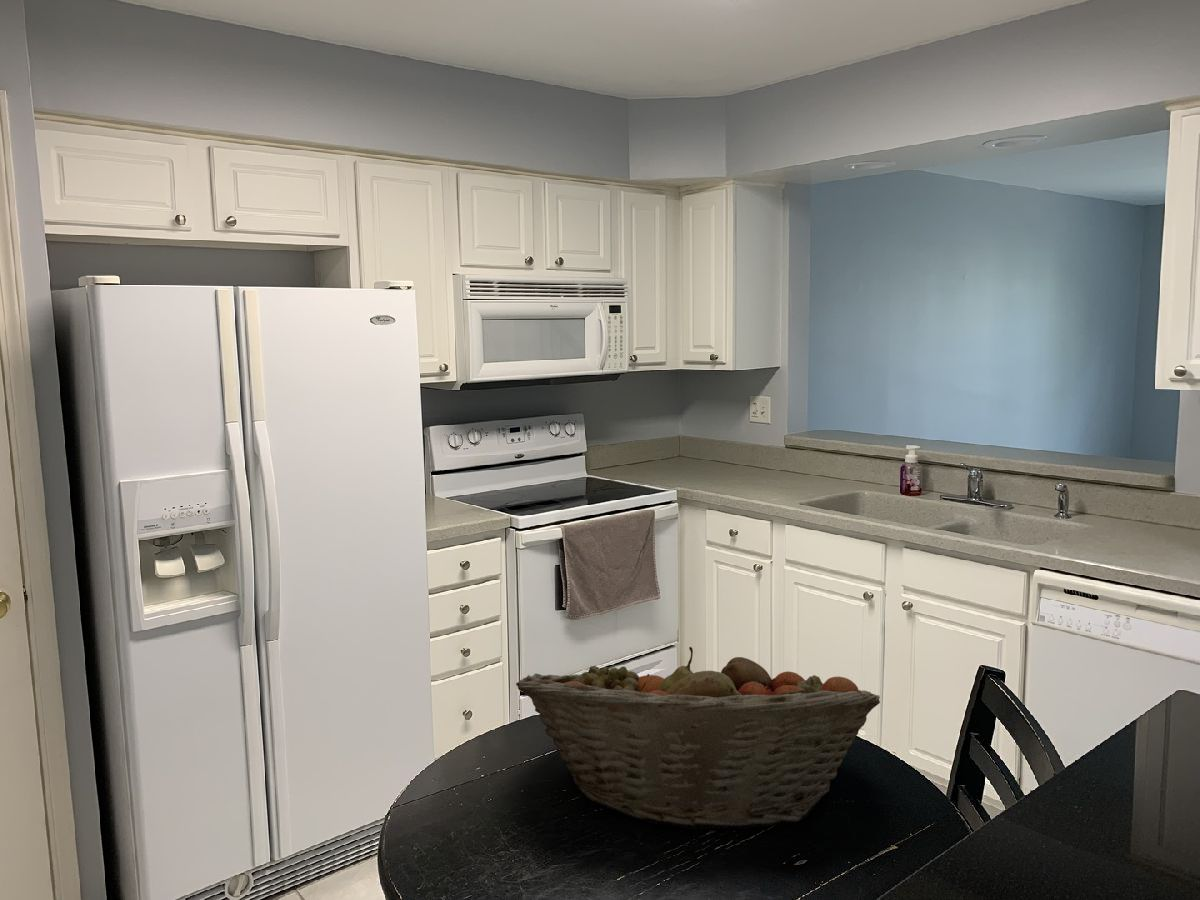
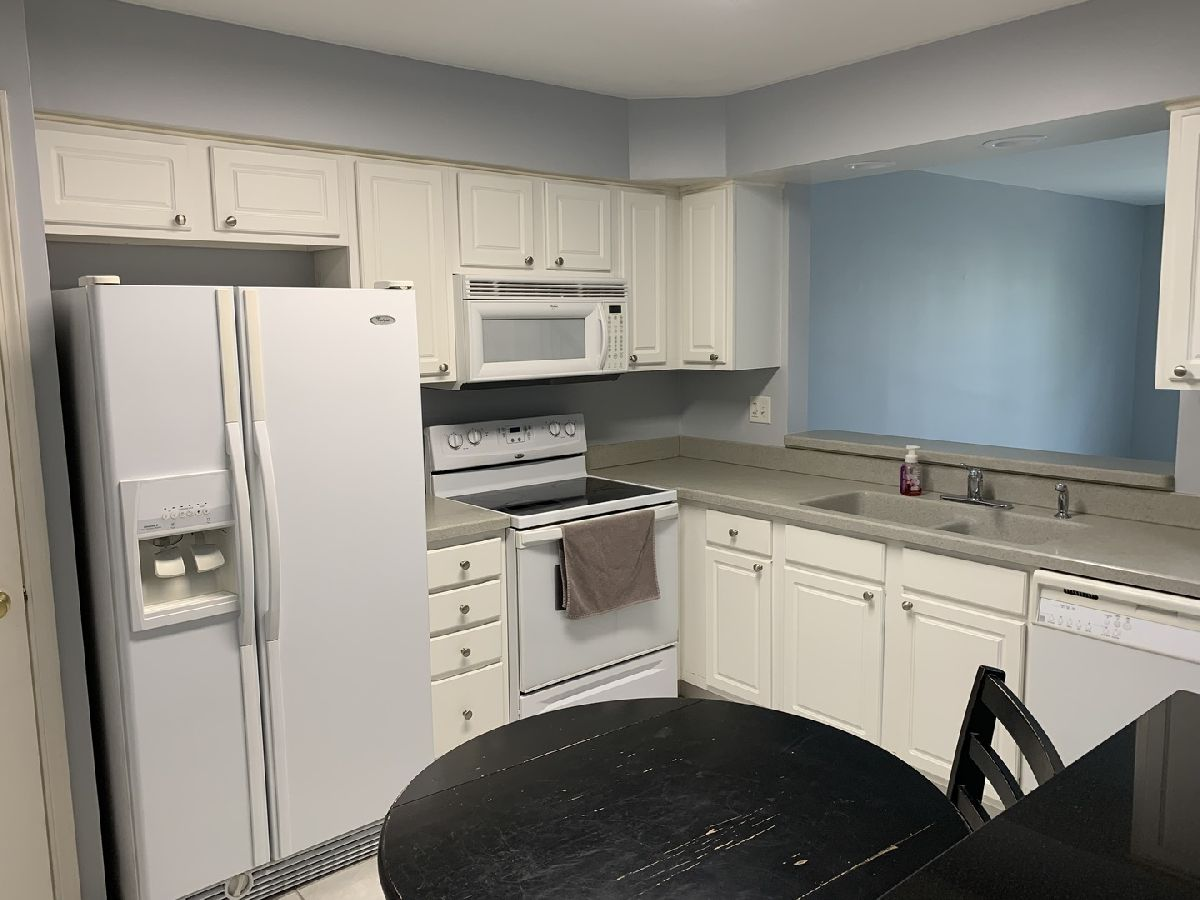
- fruit basket [515,646,881,831]
